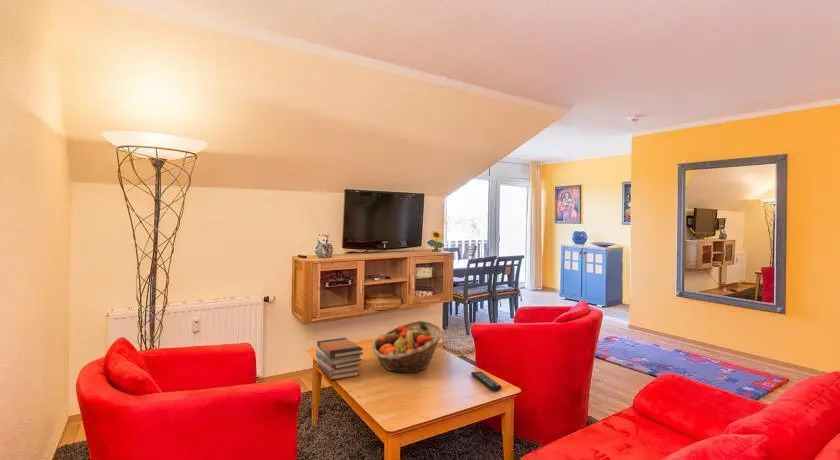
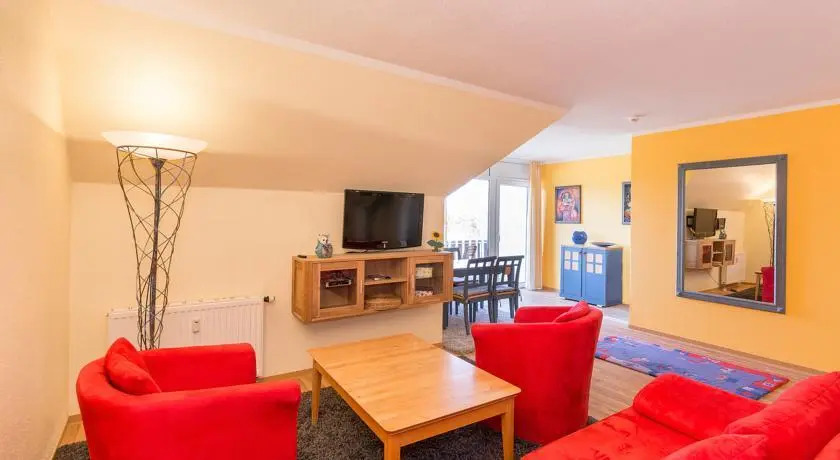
- remote control [470,370,502,392]
- book stack [315,337,365,381]
- fruit basket [371,320,445,374]
